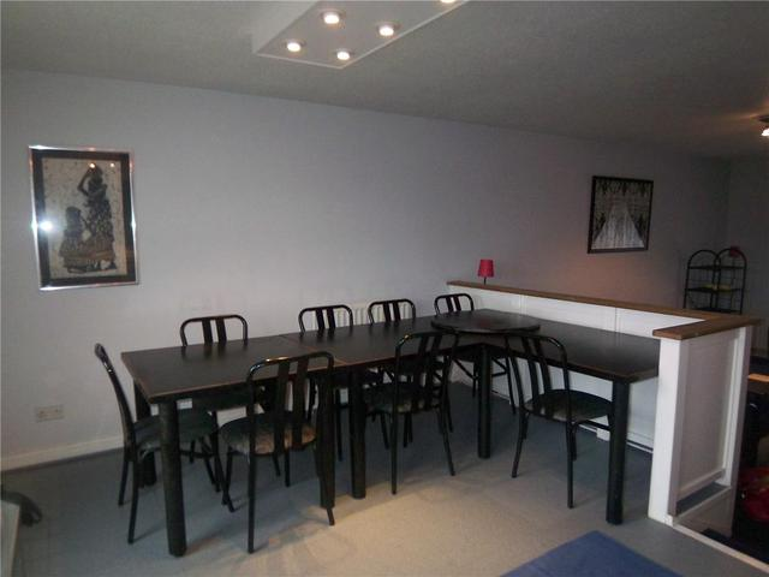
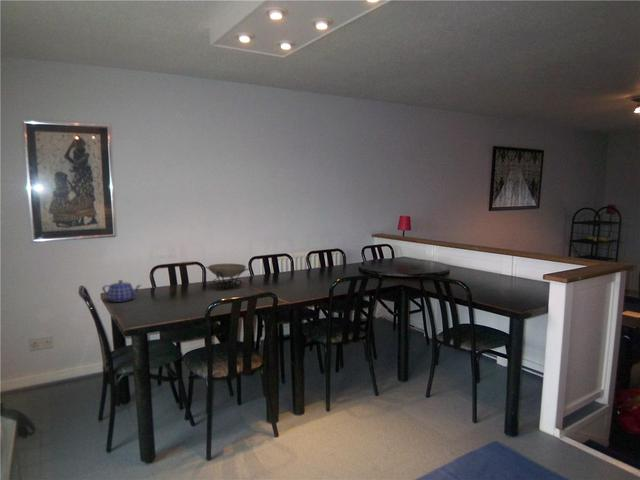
+ teapot [101,279,142,303]
+ decorative bowl [203,263,253,291]
